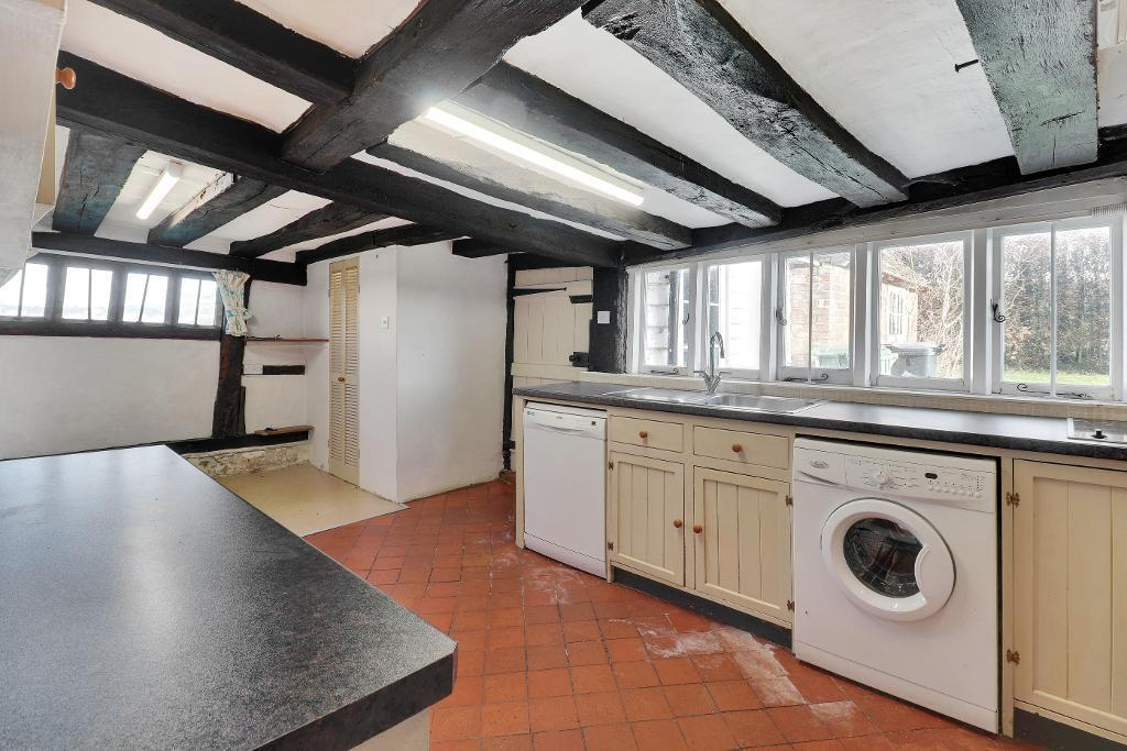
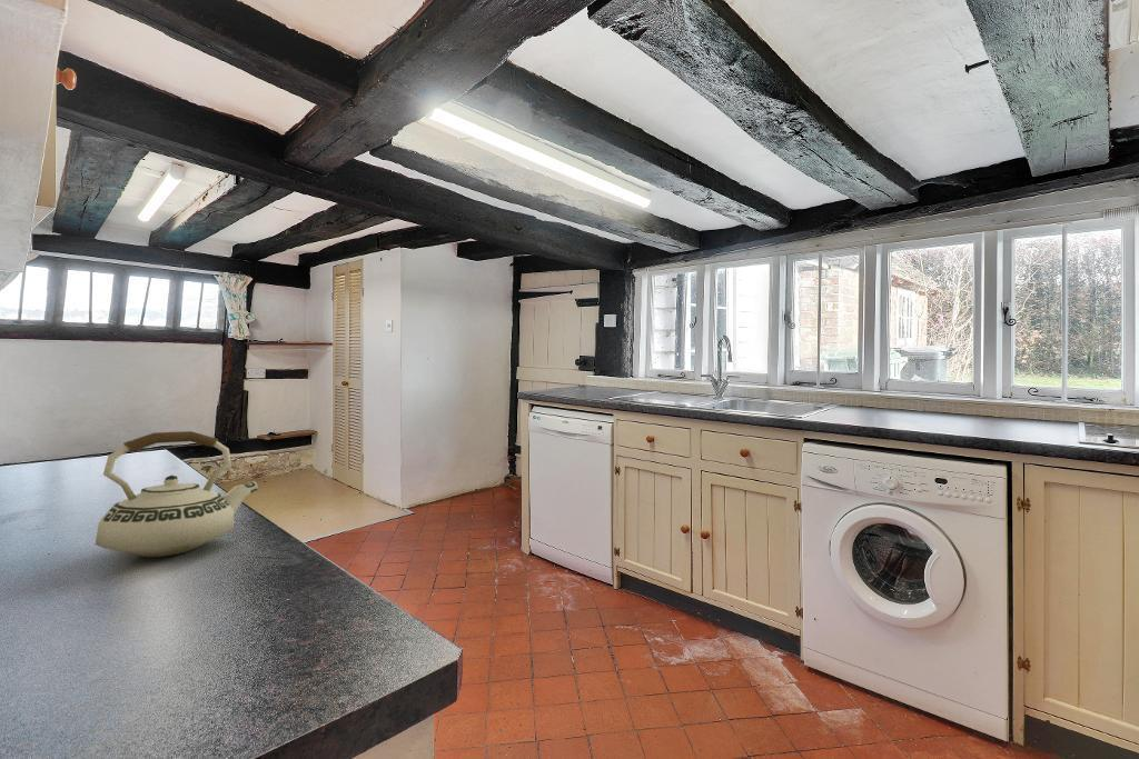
+ teakettle [95,430,259,558]
